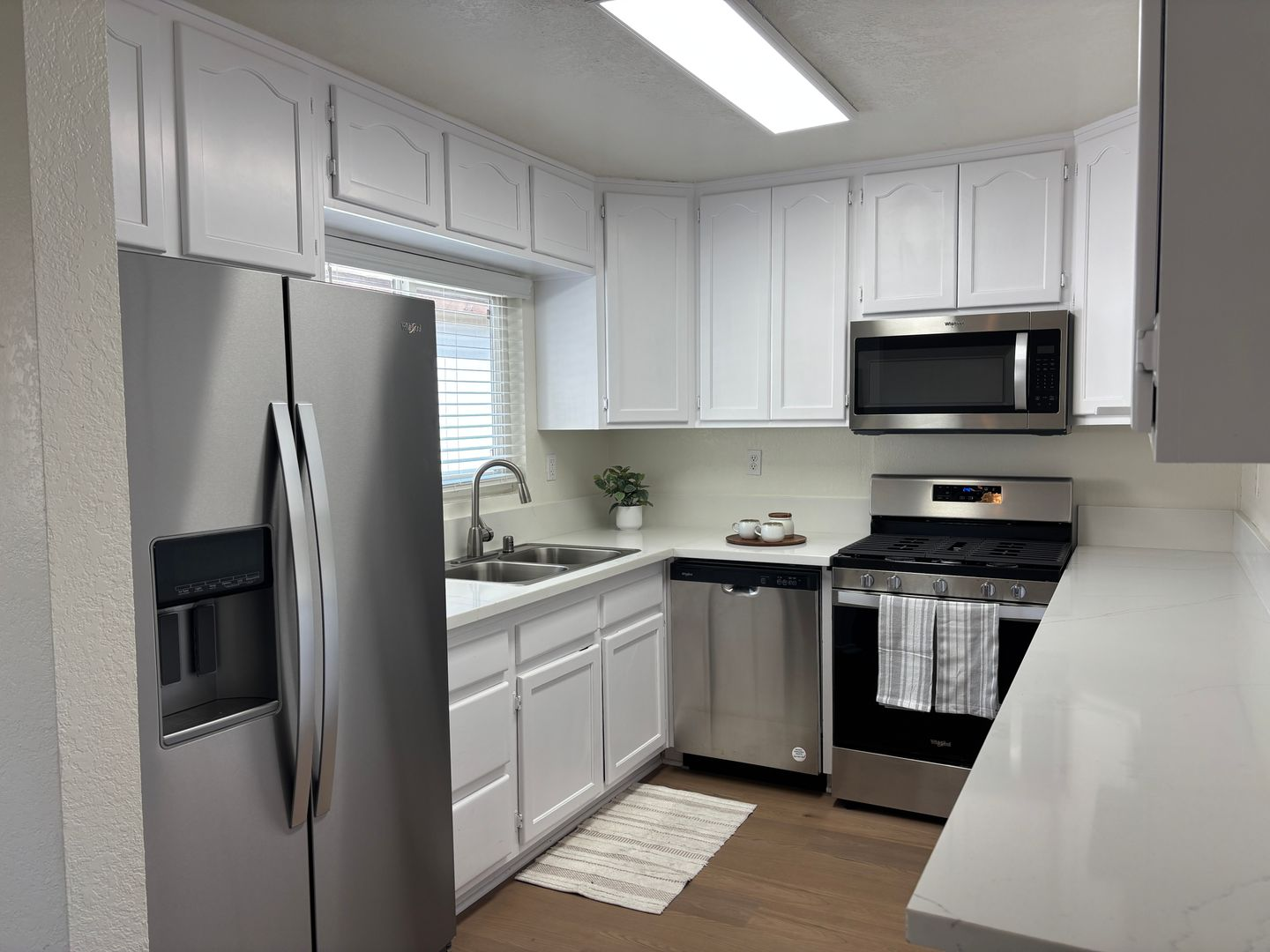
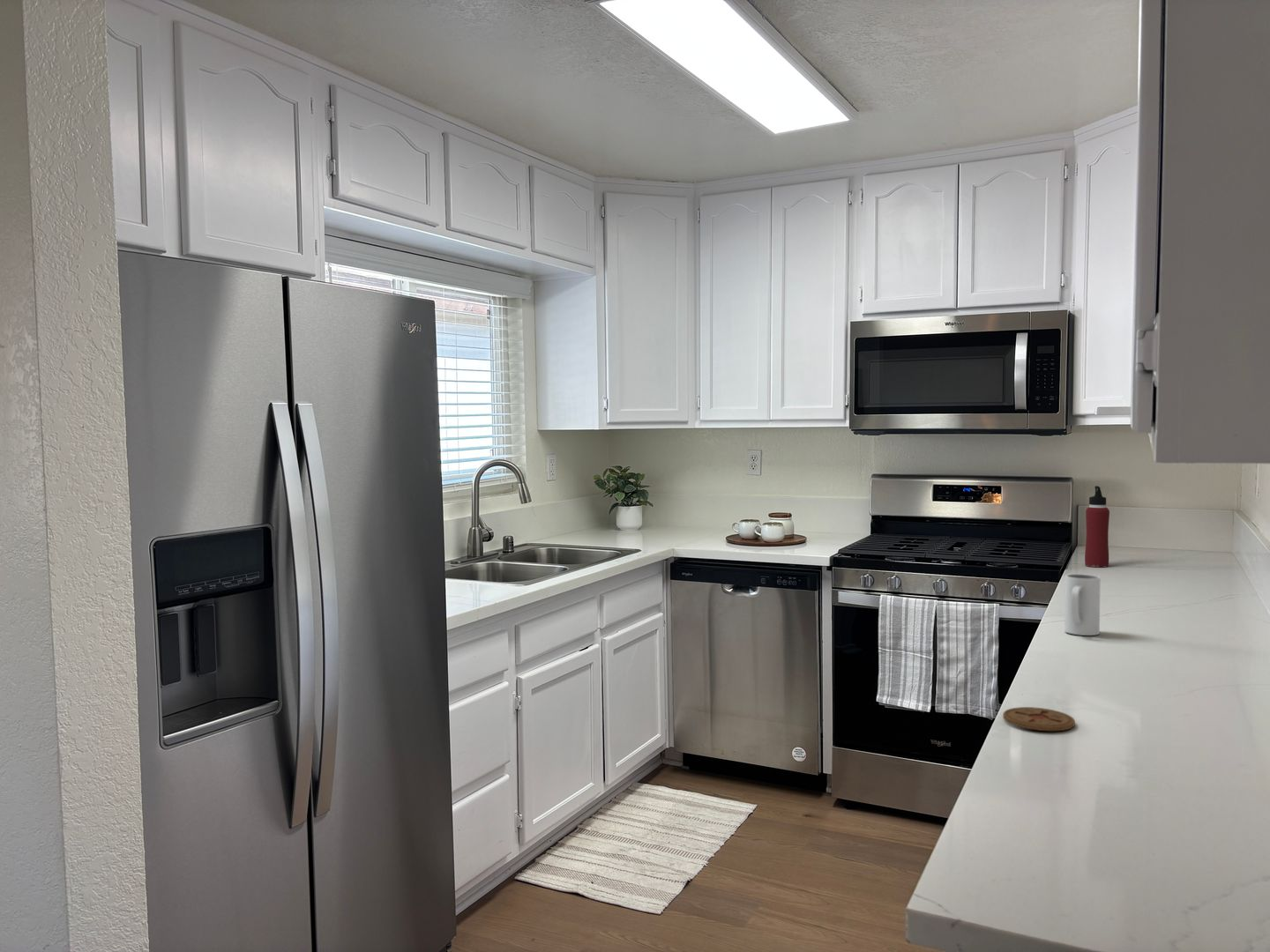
+ coaster [1002,706,1076,732]
+ mug [1064,573,1102,636]
+ water bottle [1084,485,1110,568]
